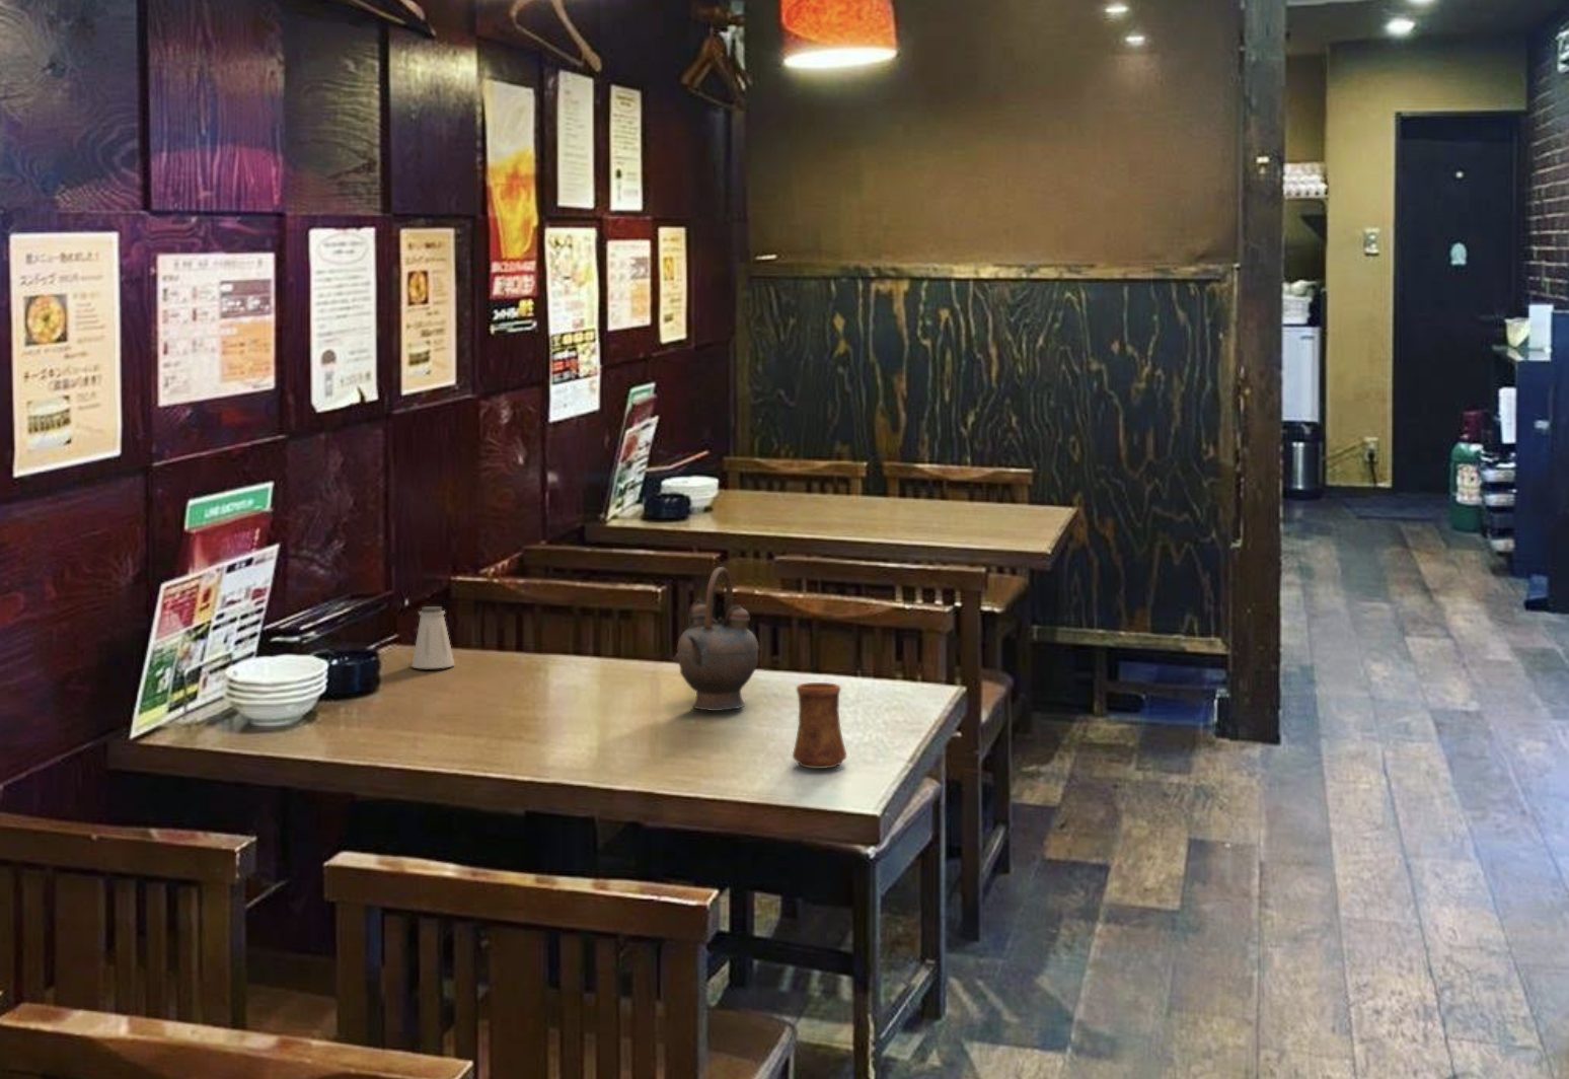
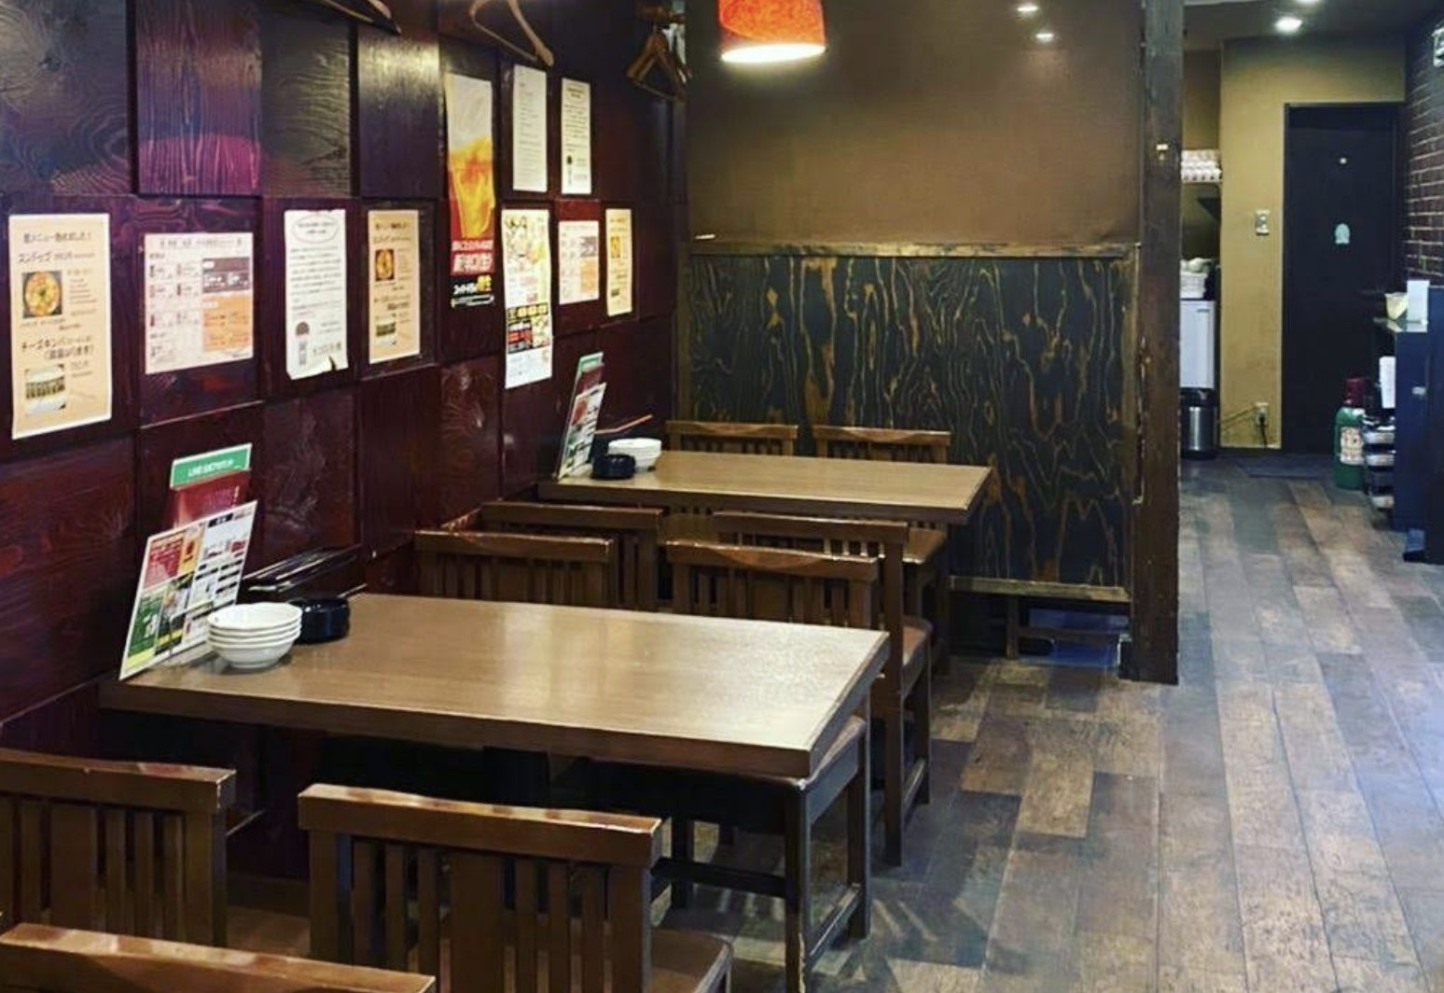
- teapot [672,566,761,712]
- saltshaker [410,606,455,669]
- cup [792,682,848,770]
